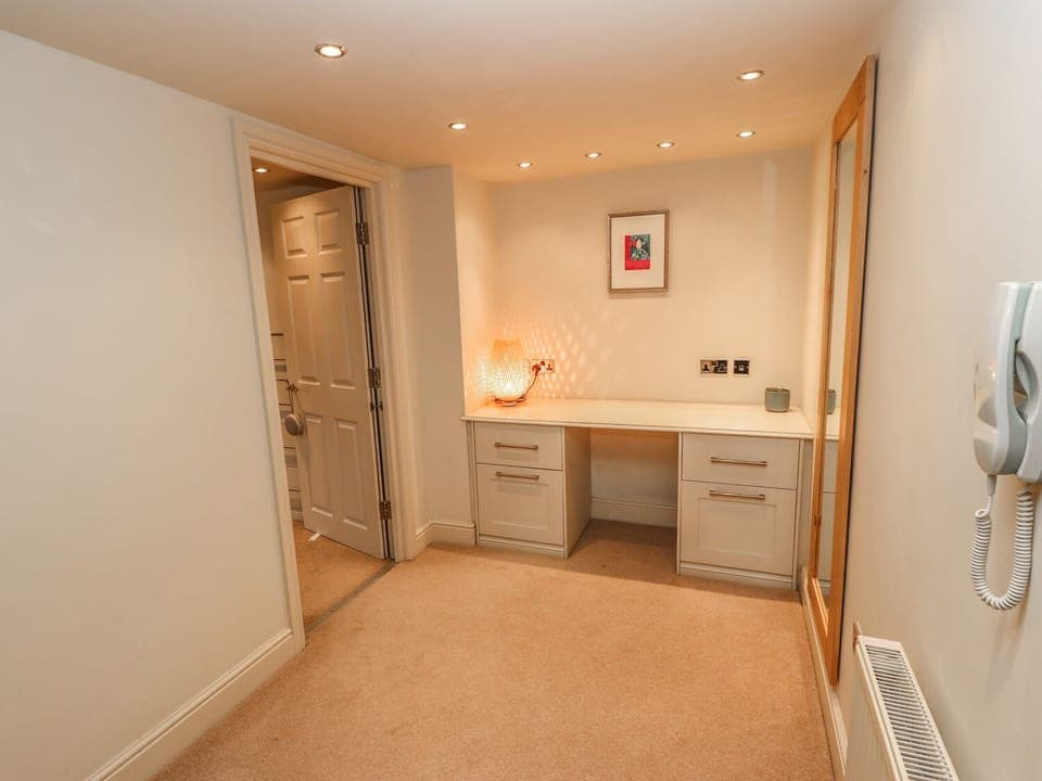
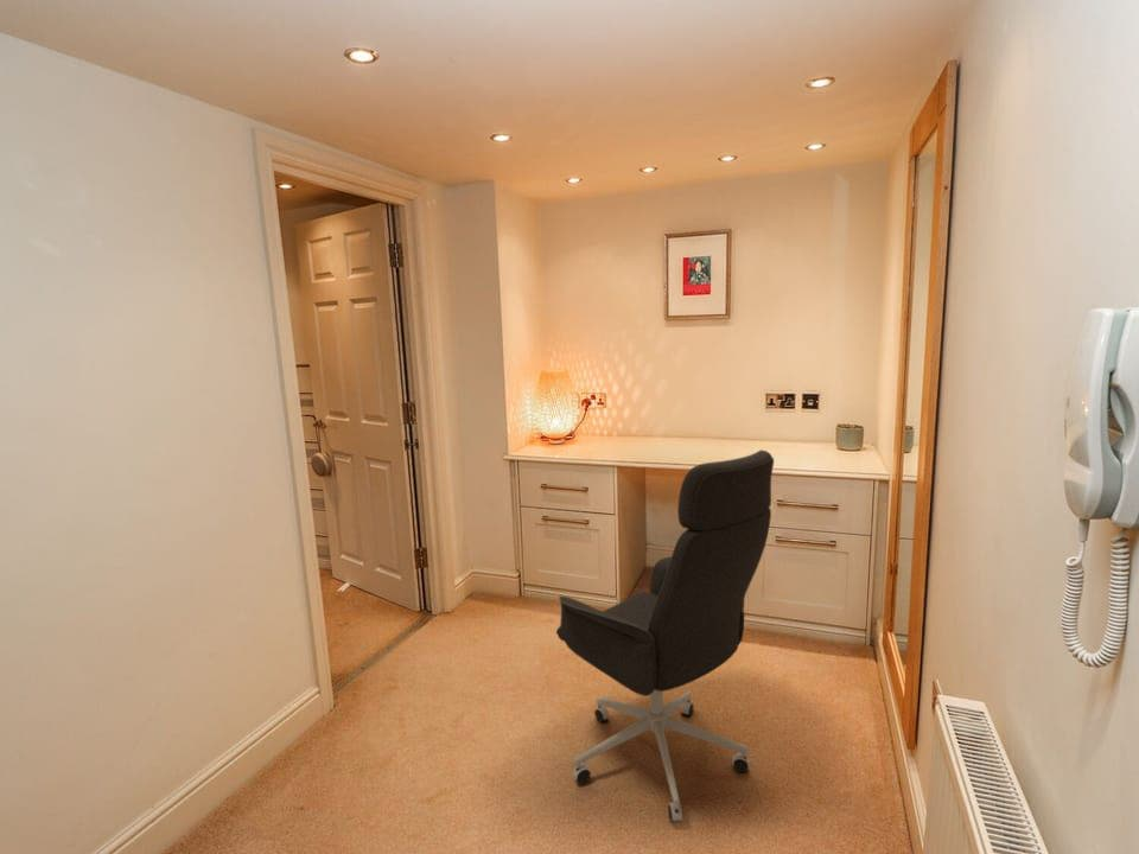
+ office chair [555,448,775,823]
